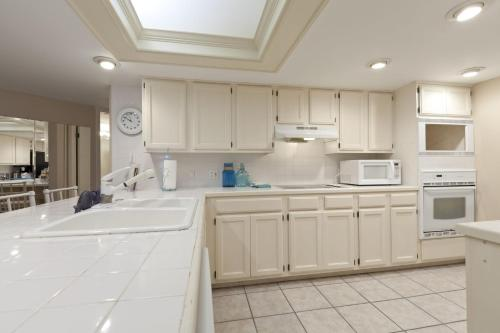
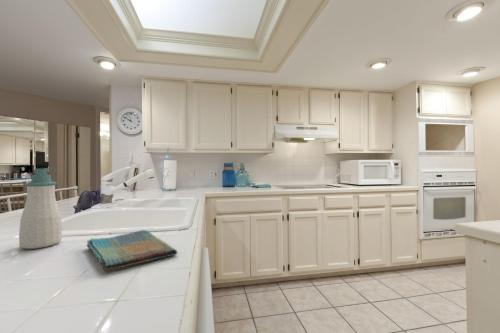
+ soap bottle [18,167,63,250]
+ dish towel [86,229,178,272]
